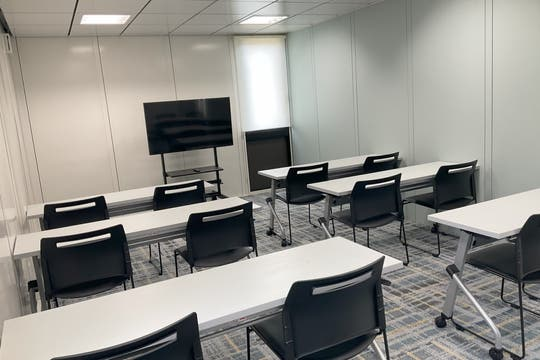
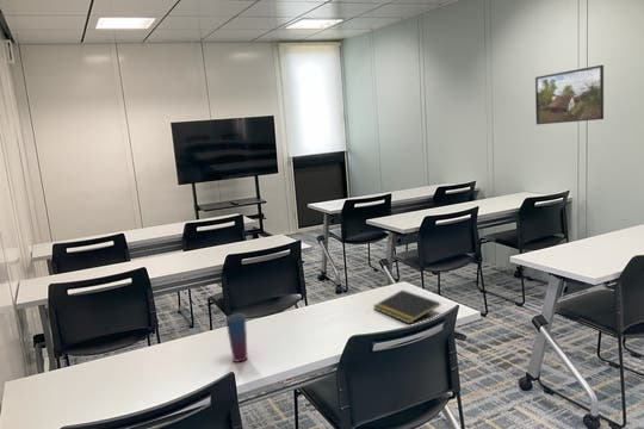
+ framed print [534,64,605,126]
+ cup [224,313,248,363]
+ notepad [372,288,441,324]
